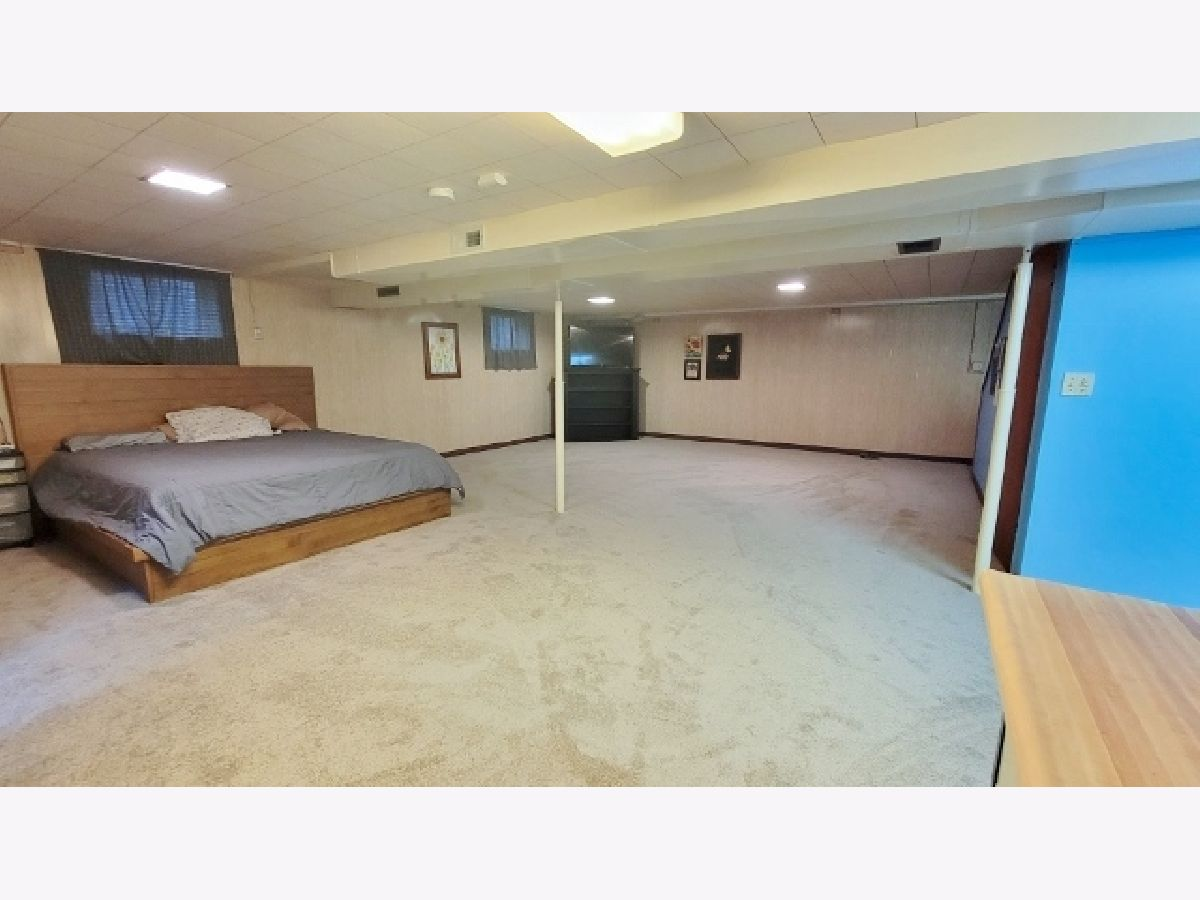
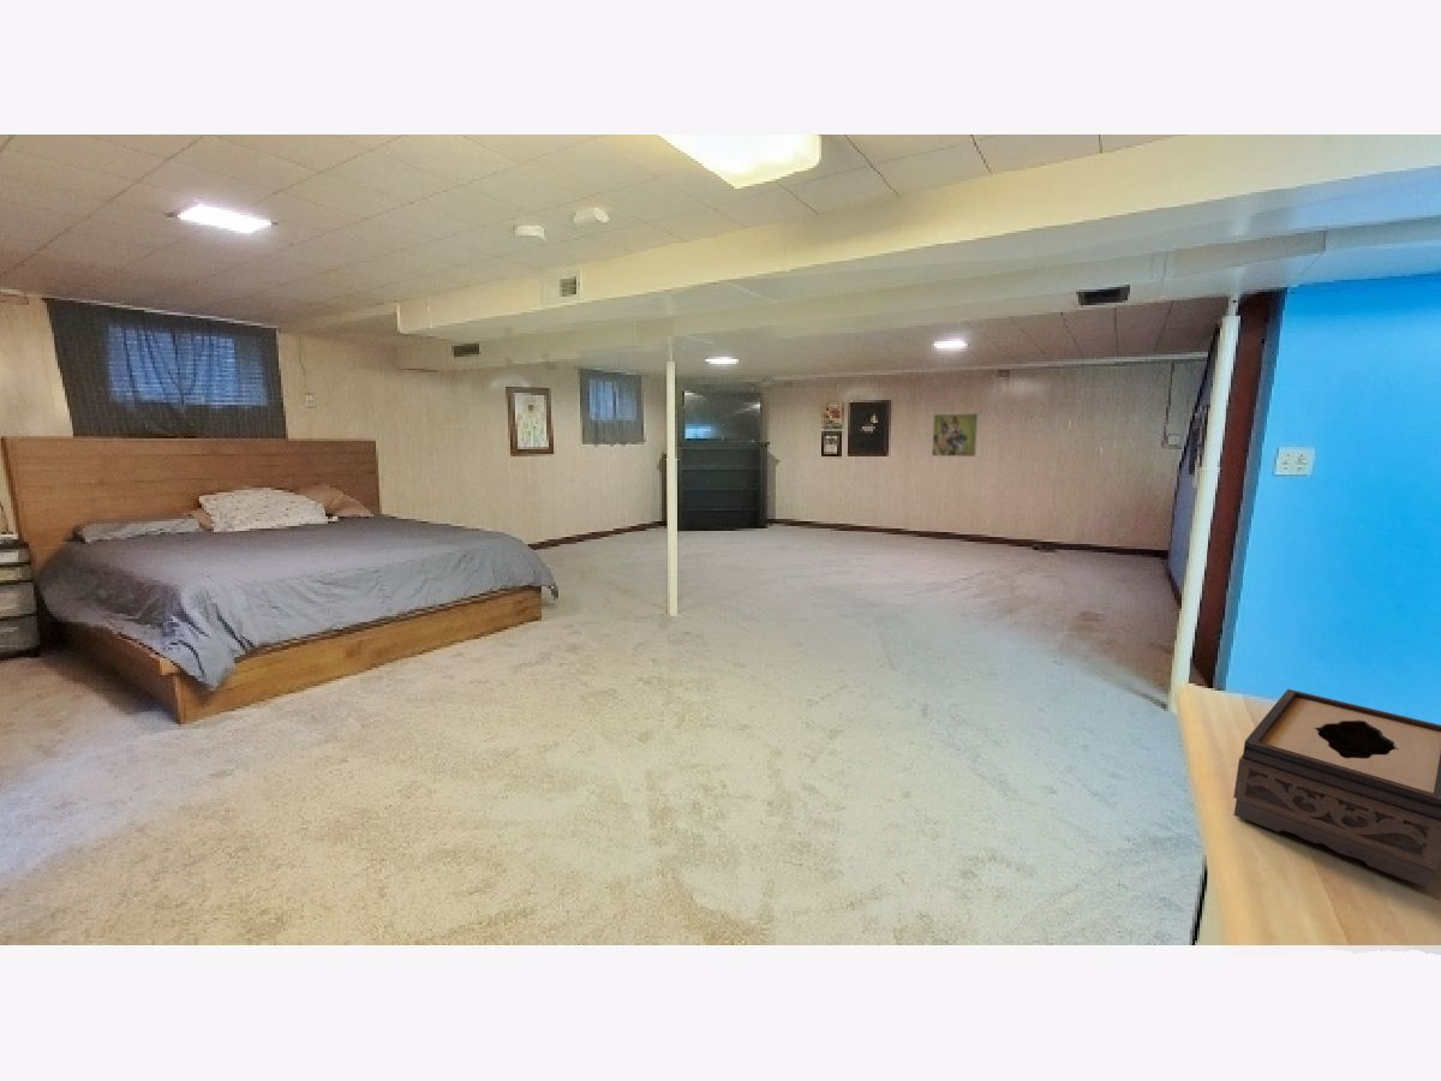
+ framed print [931,412,980,458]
+ tissue box [1233,688,1441,889]
